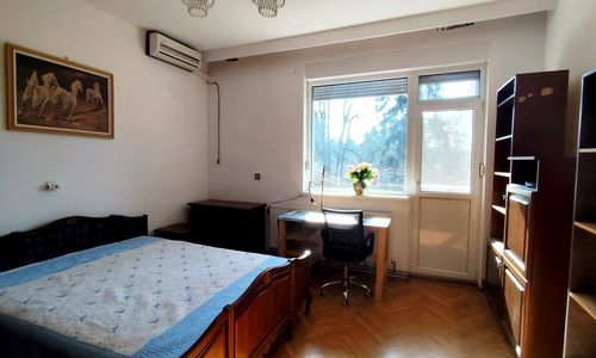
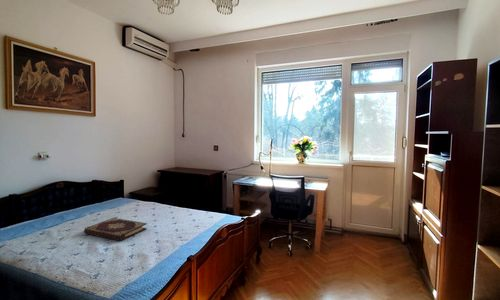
+ book [83,217,148,242]
